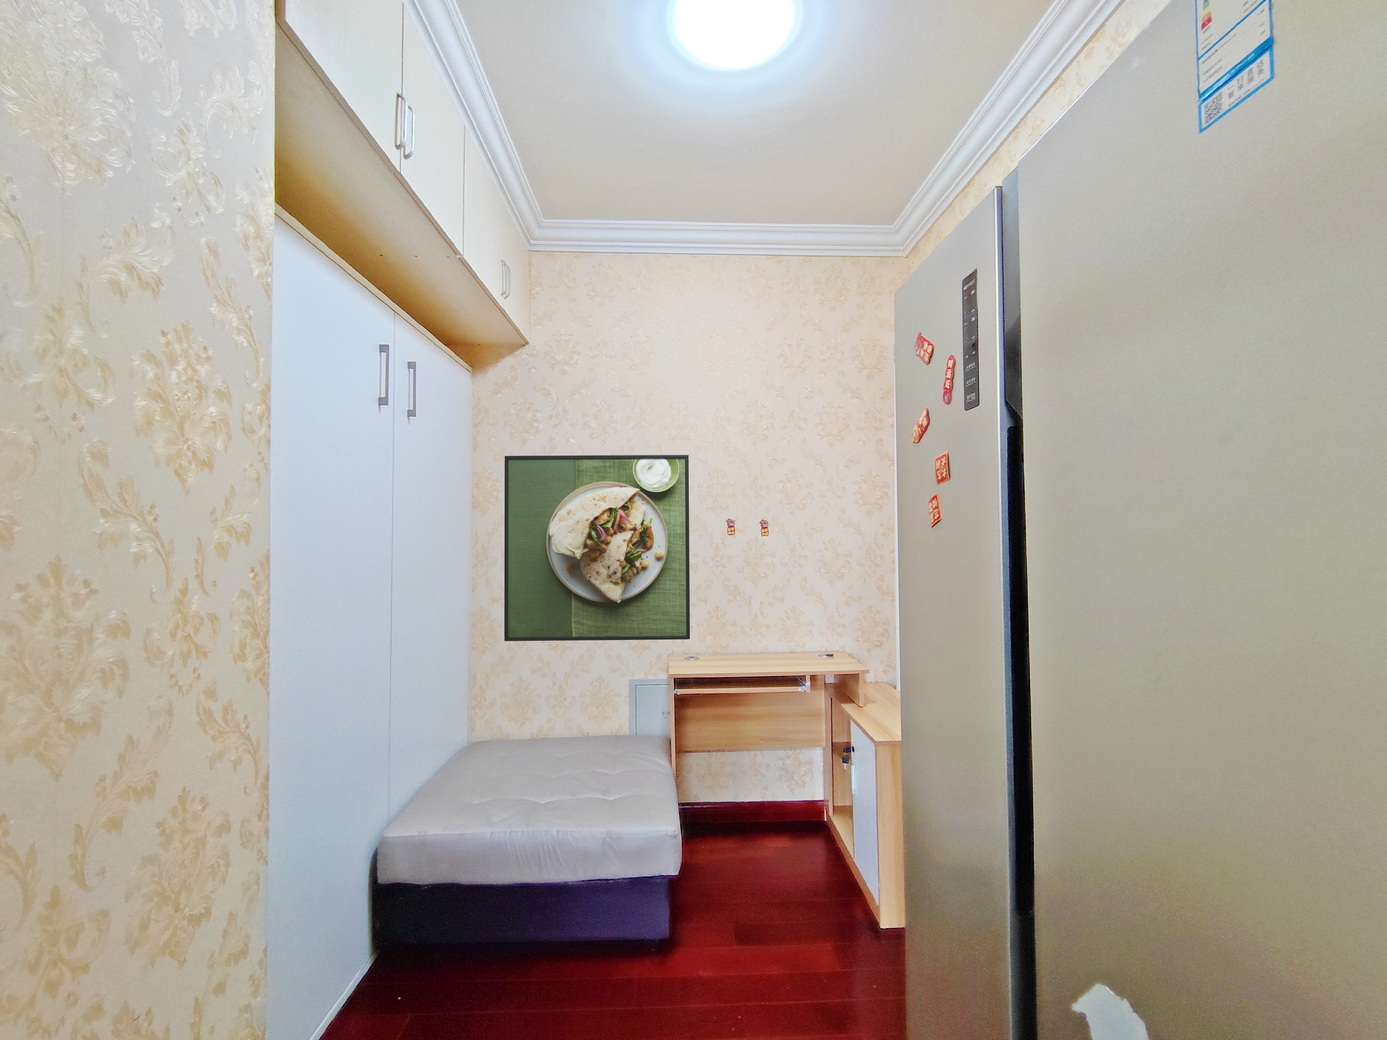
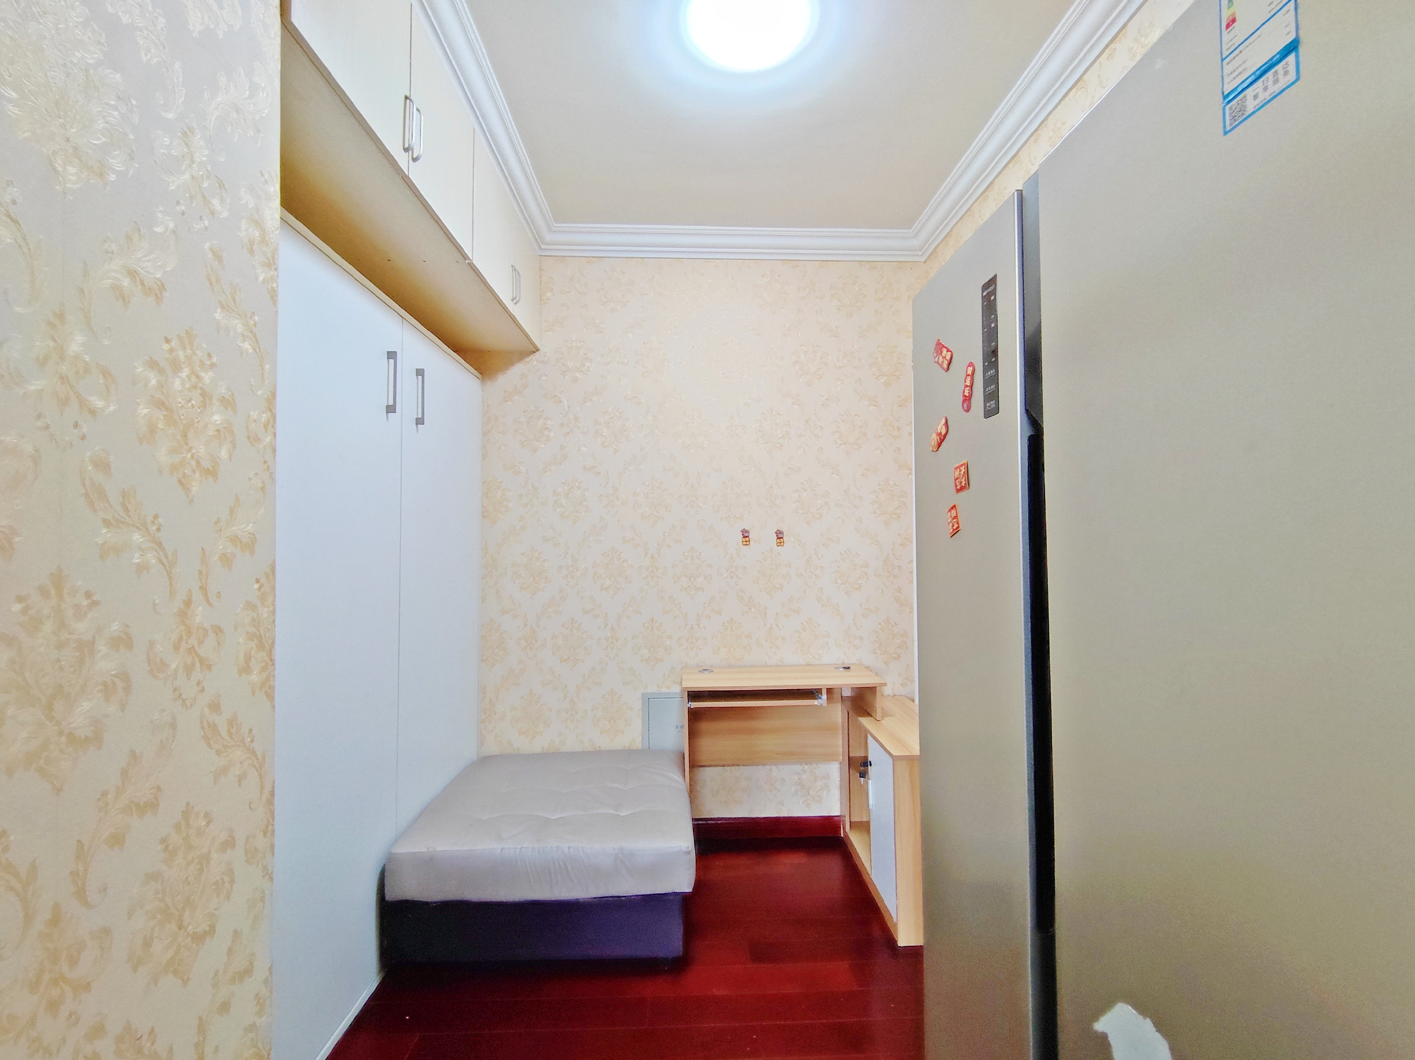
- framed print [503,454,690,641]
